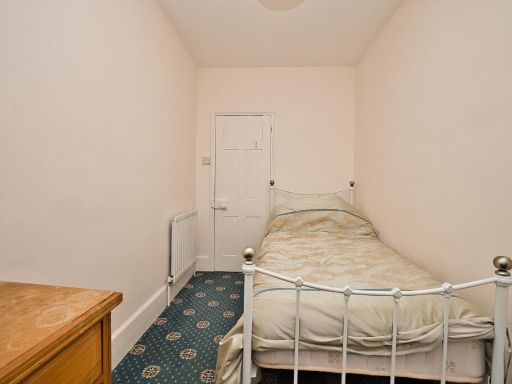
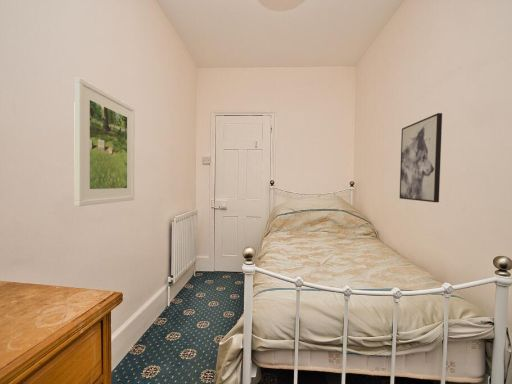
+ wall art [399,112,443,203]
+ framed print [73,76,136,207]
